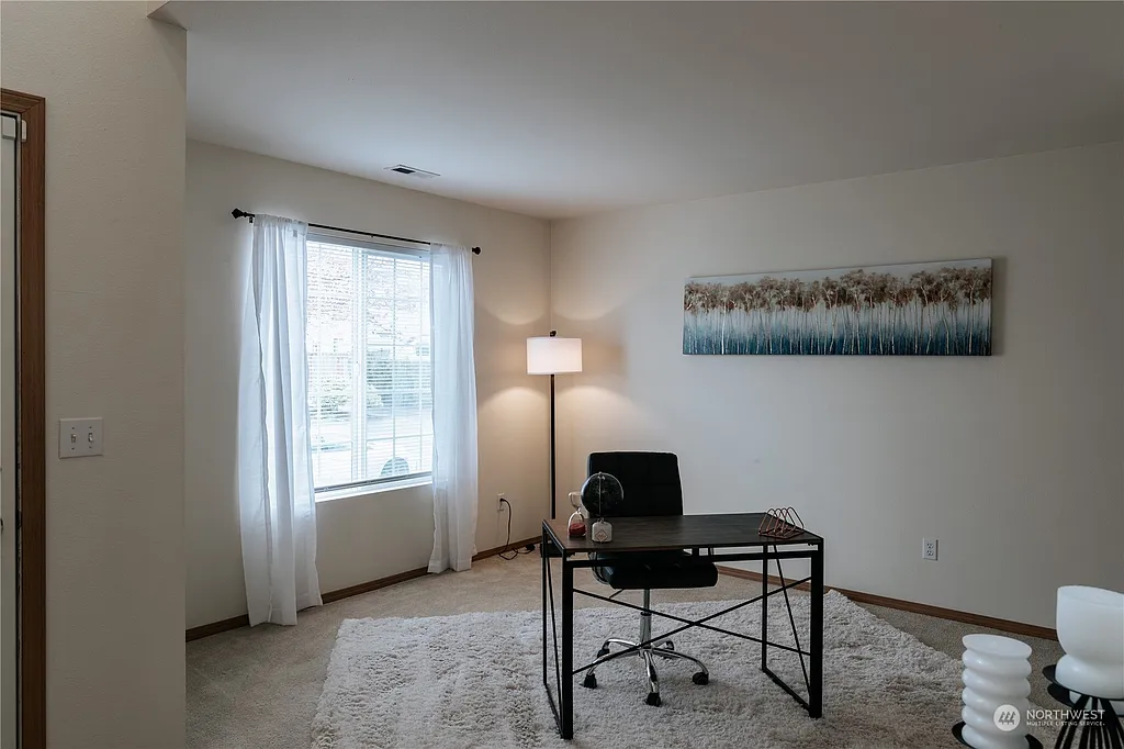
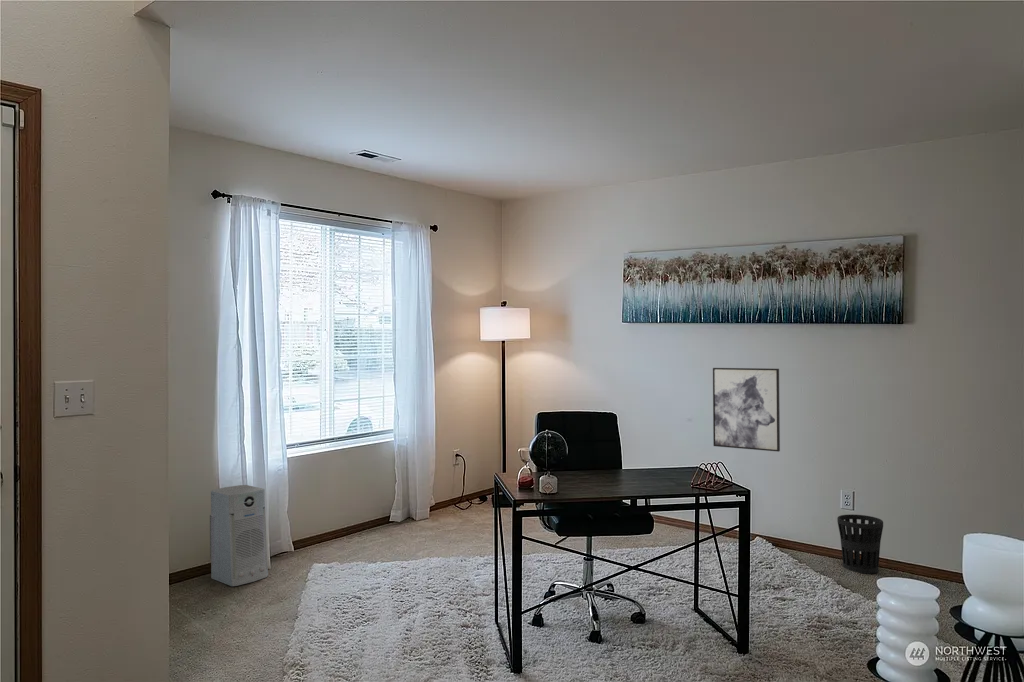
+ wastebasket [836,513,884,575]
+ air purifier [209,484,269,587]
+ wall art [712,367,781,453]
